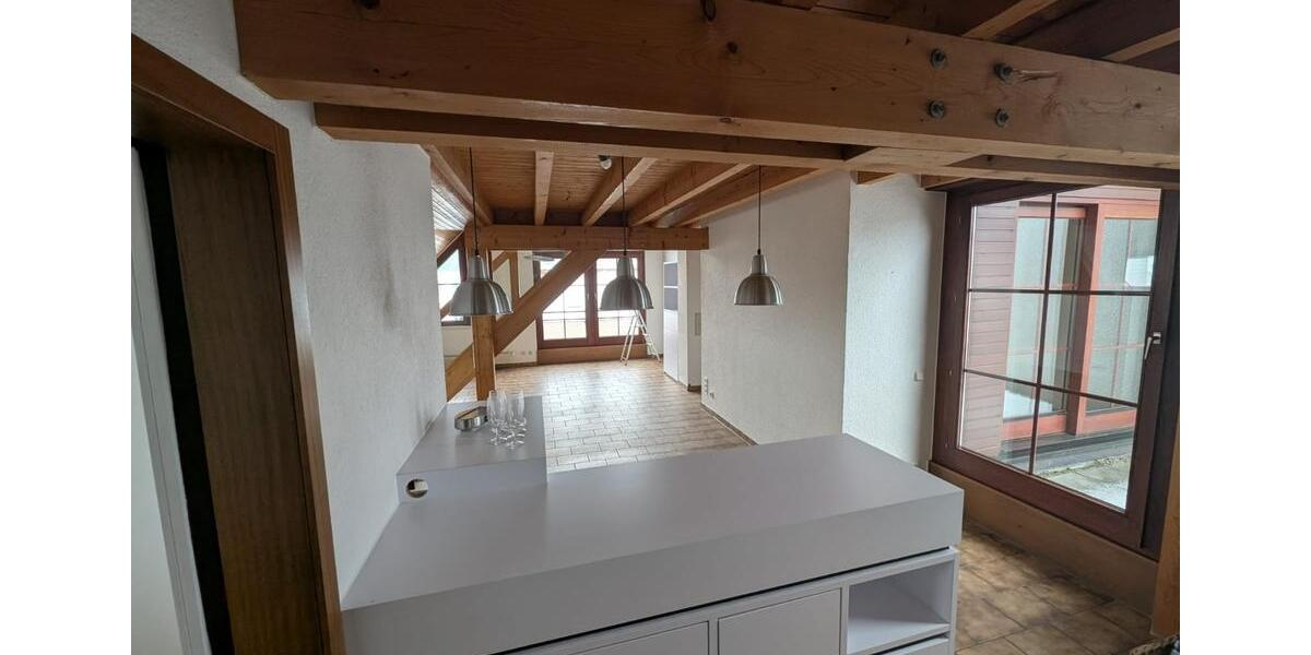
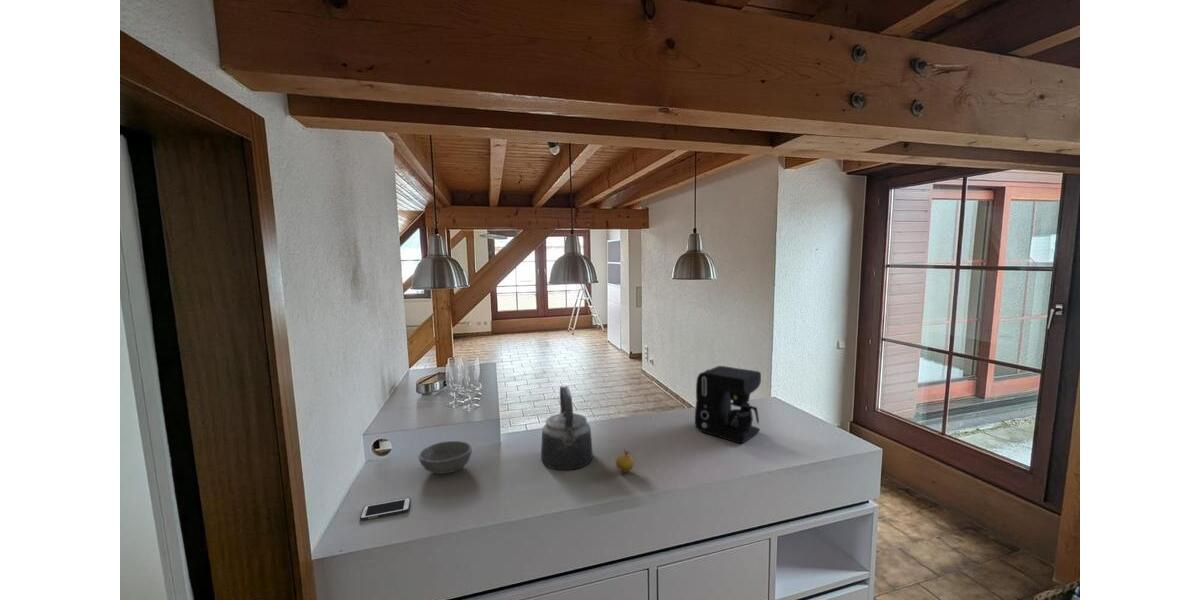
+ bowl [418,440,473,475]
+ fruit [615,448,635,476]
+ cell phone [359,497,412,521]
+ kettle [540,385,594,471]
+ coffee maker [694,365,762,445]
